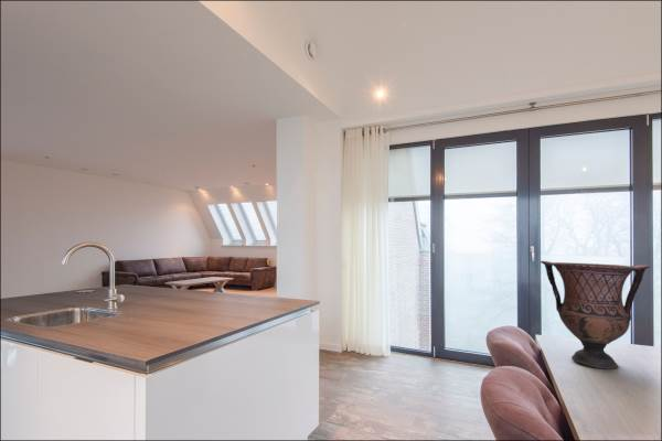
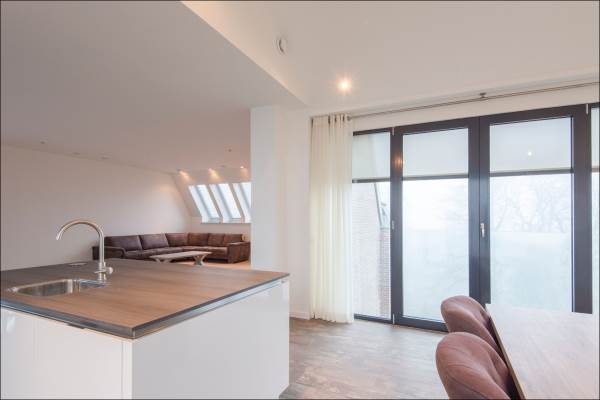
- vase [540,260,651,370]
